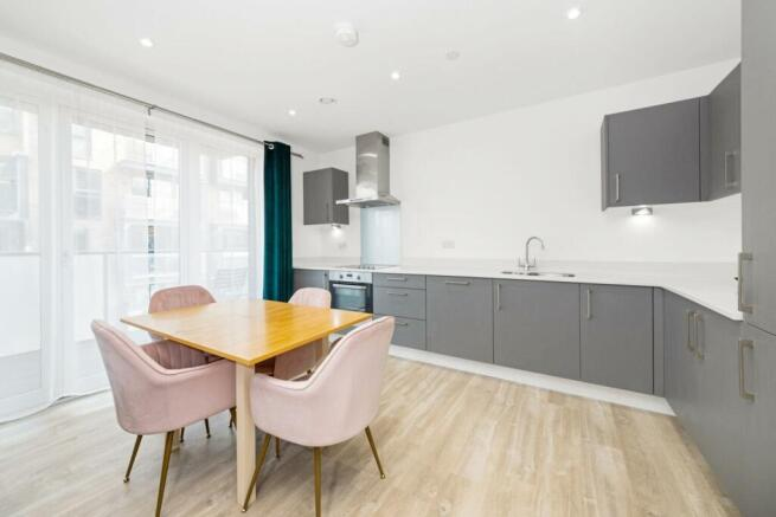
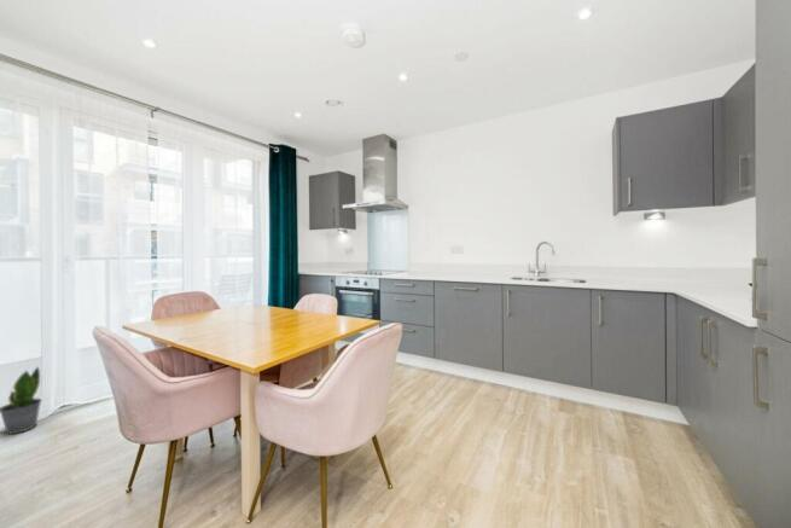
+ potted plant [0,365,43,435]
